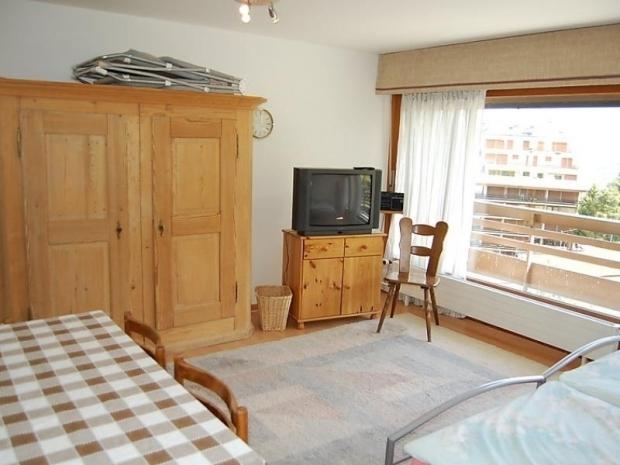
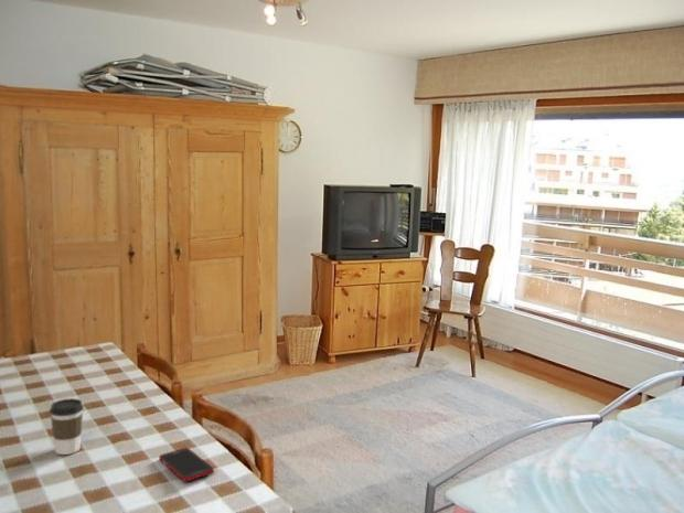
+ cell phone [158,447,215,482]
+ coffee cup [49,397,85,456]
